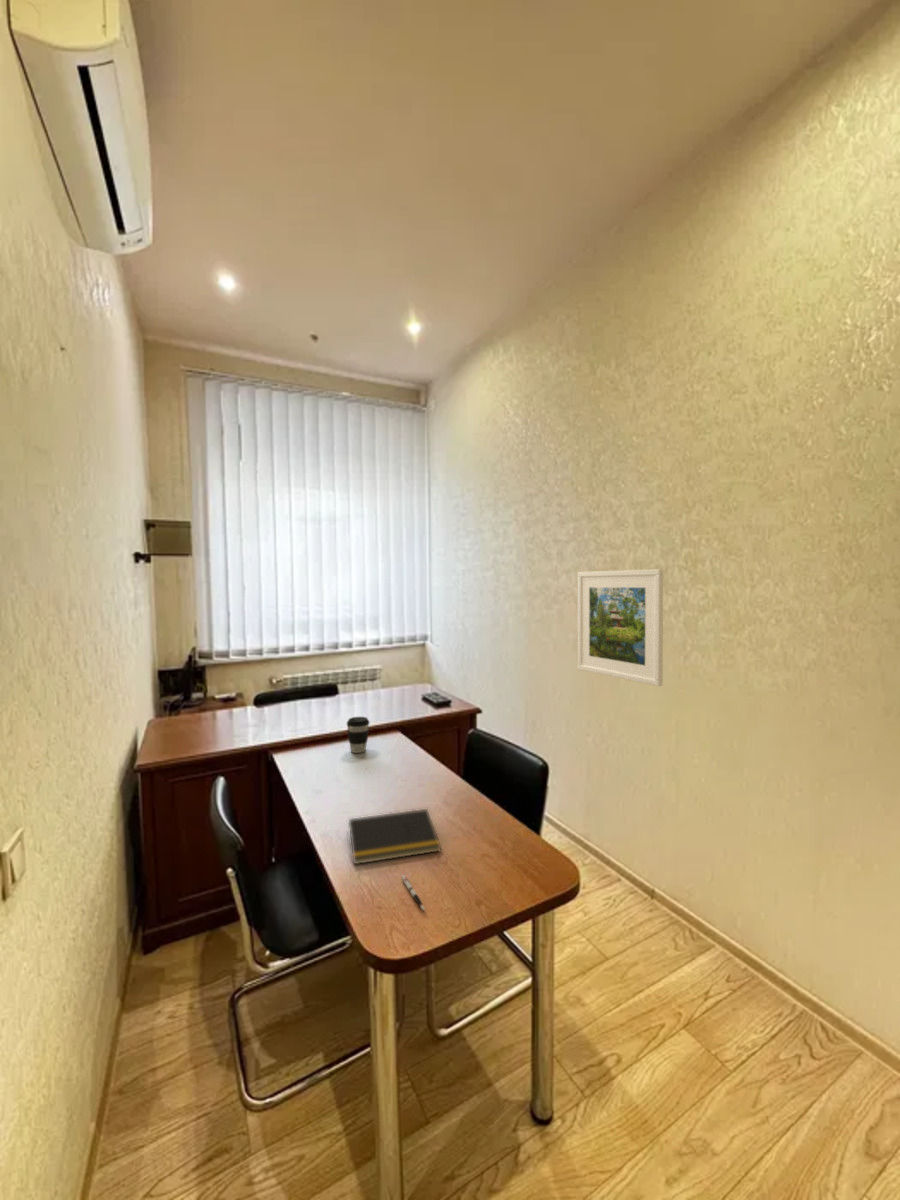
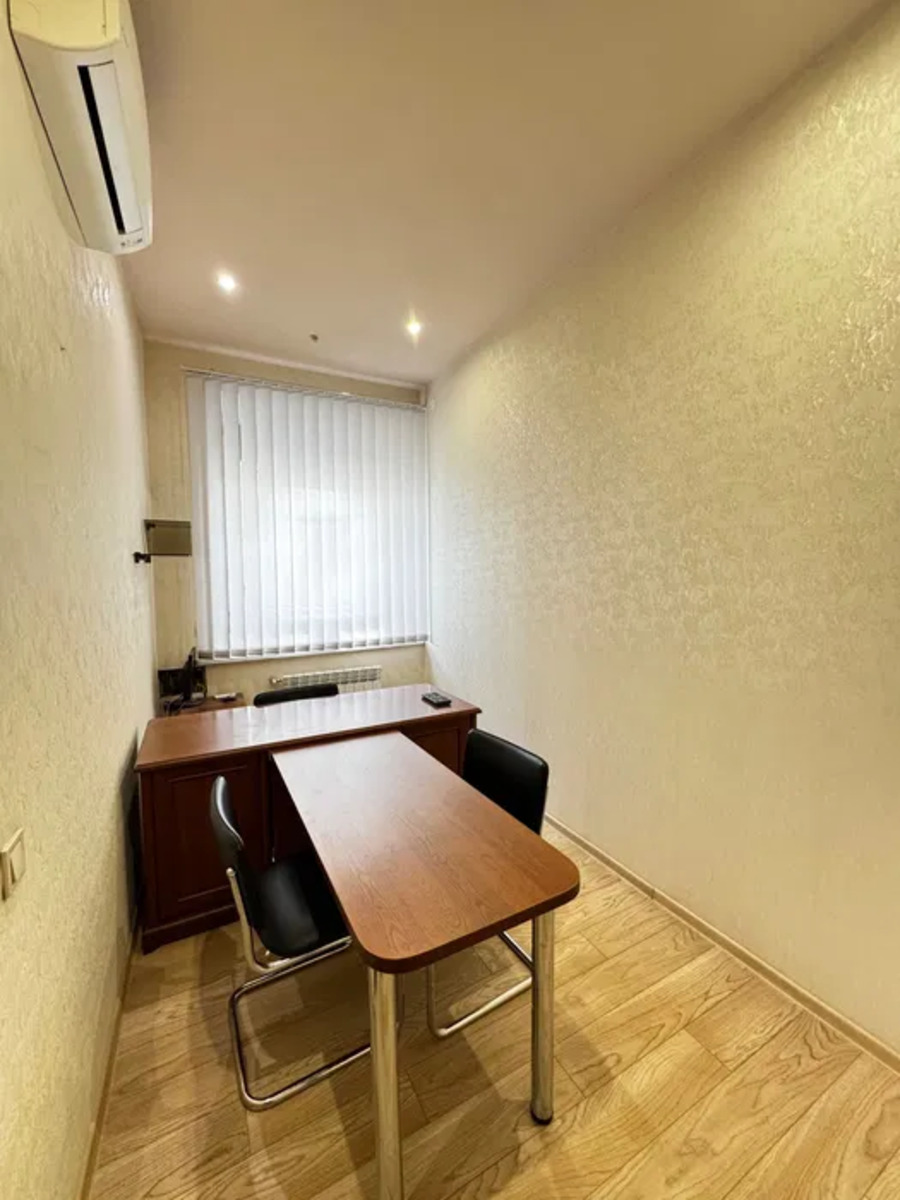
- coffee cup [346,716,370,754]
- pen [400,874,426,912]
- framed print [577,568,664,687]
- notepad [346,808,442,865]
